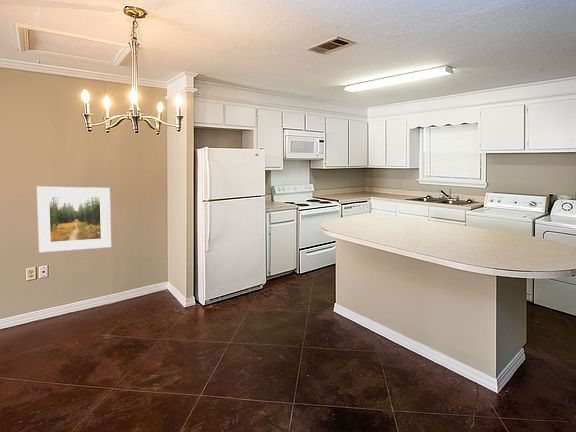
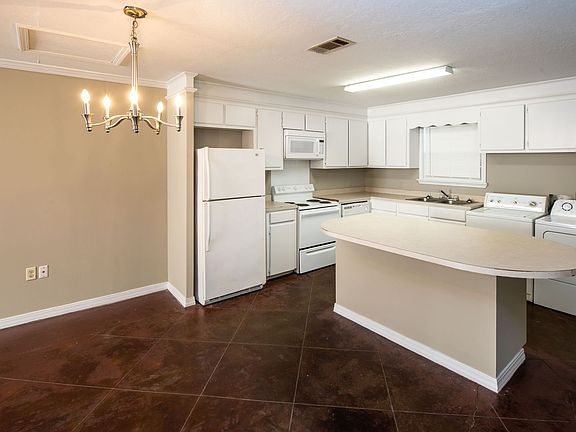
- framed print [36,186,112,253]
